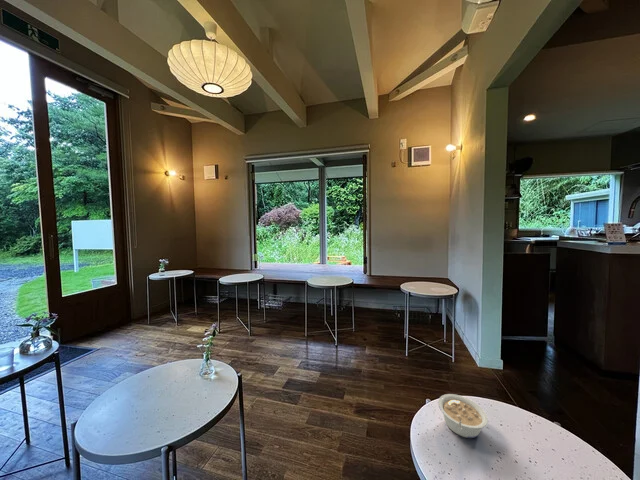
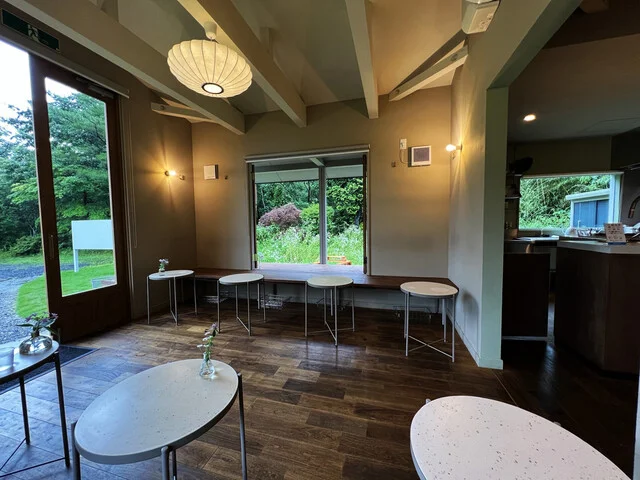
- legume [437,393,489,439]
